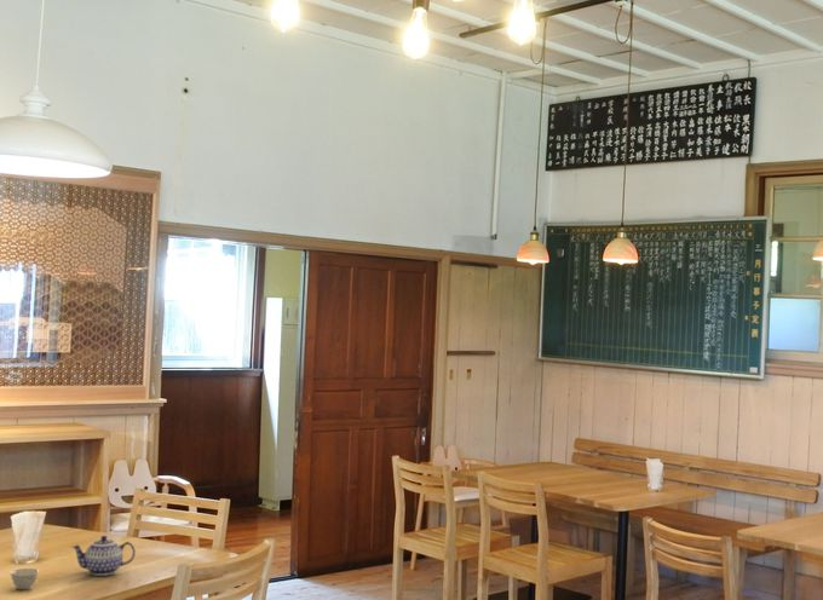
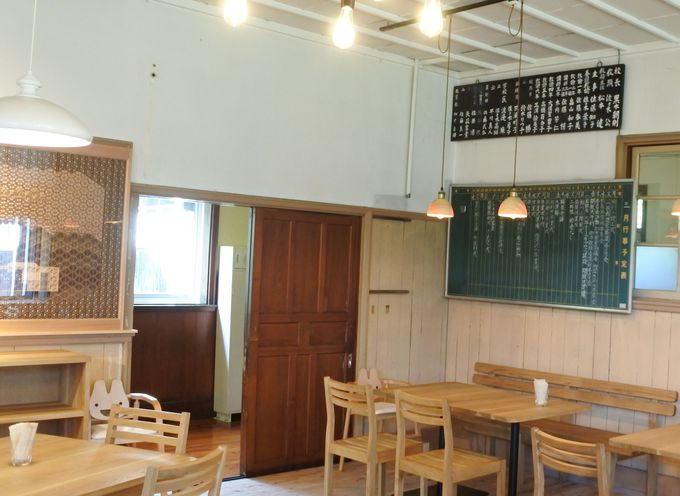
- teacup [8,567,40,590]
- teapot [70,535,137,577]
